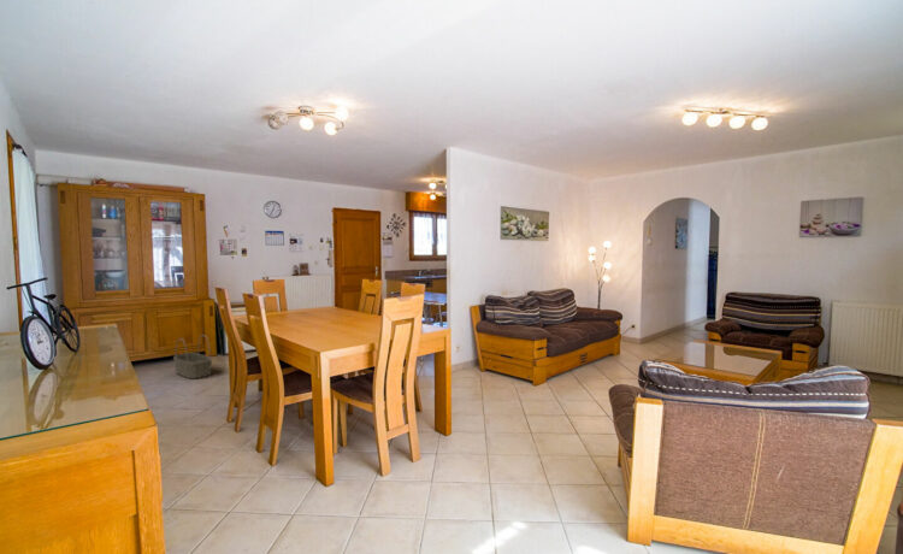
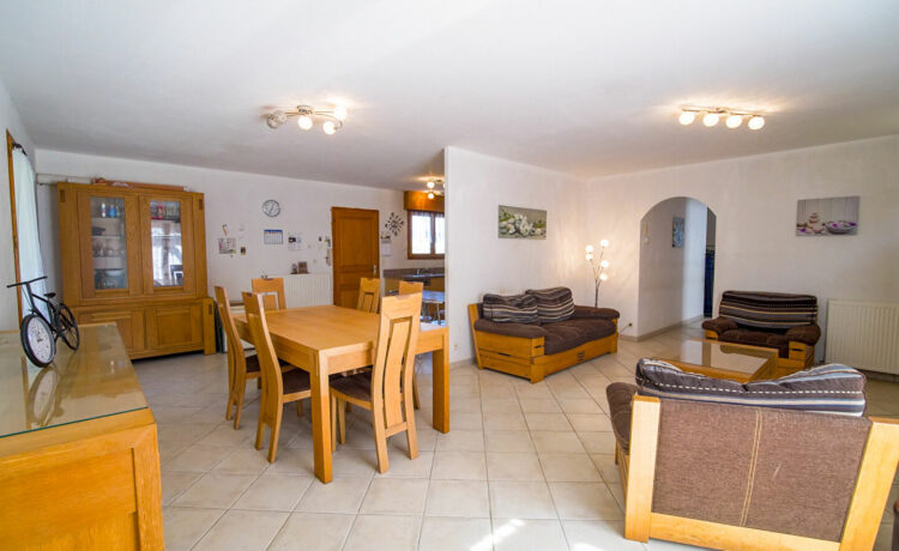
- basket [172,334,213,379]
